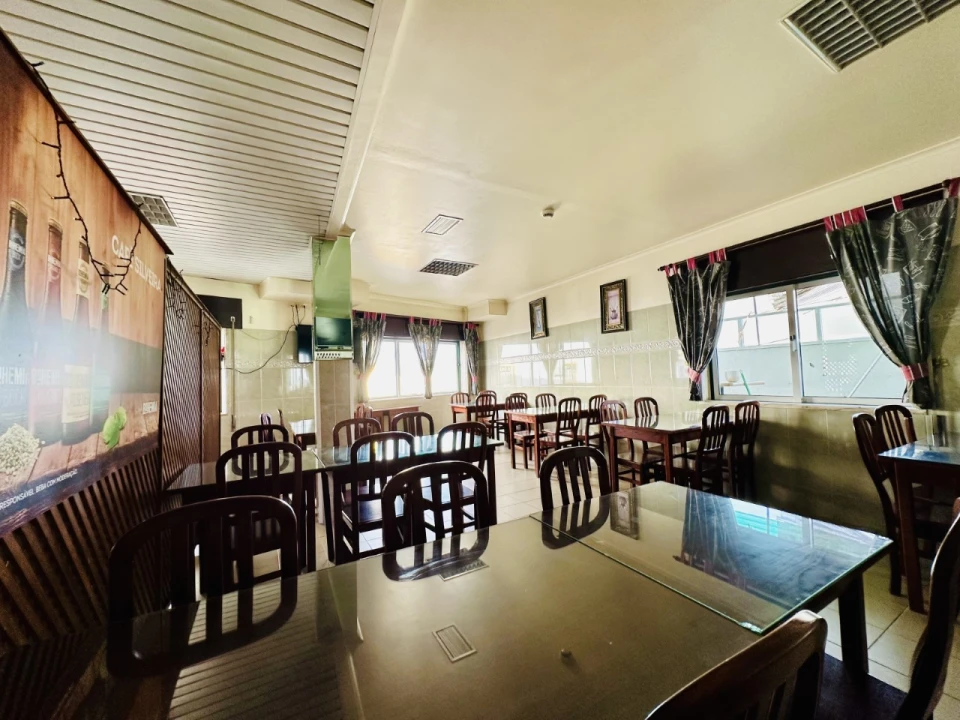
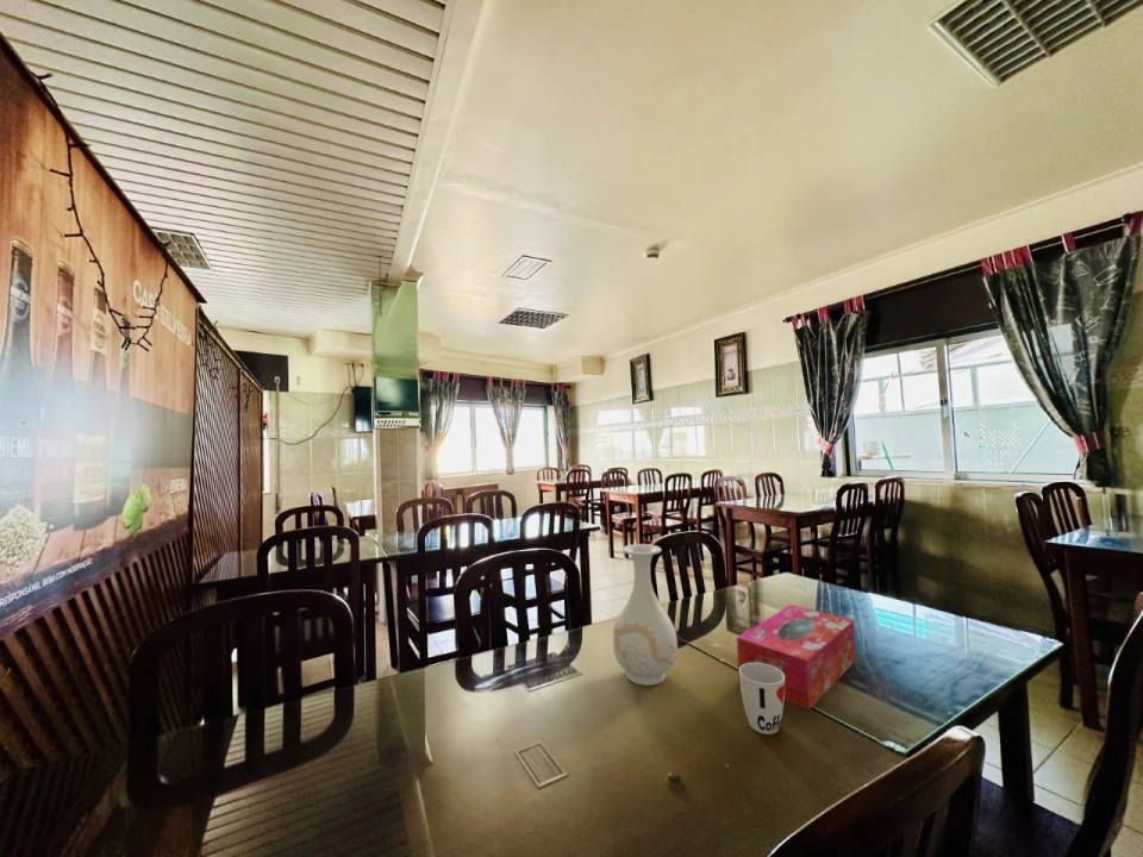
+ cup [739,663,786,736]
+ tissue box [736,603,857,711]
+ vase [612,543,679,687]
